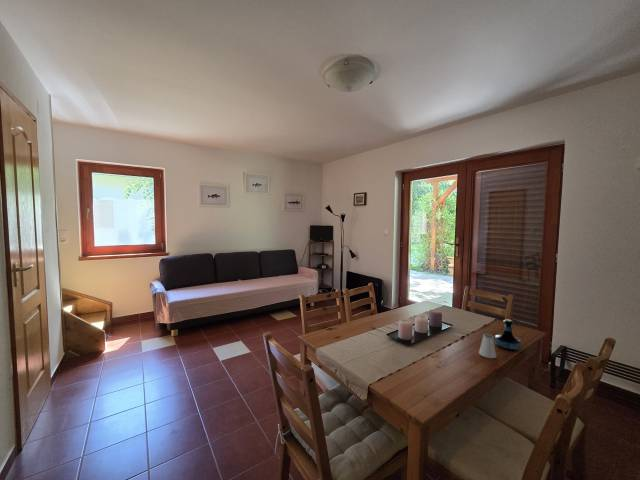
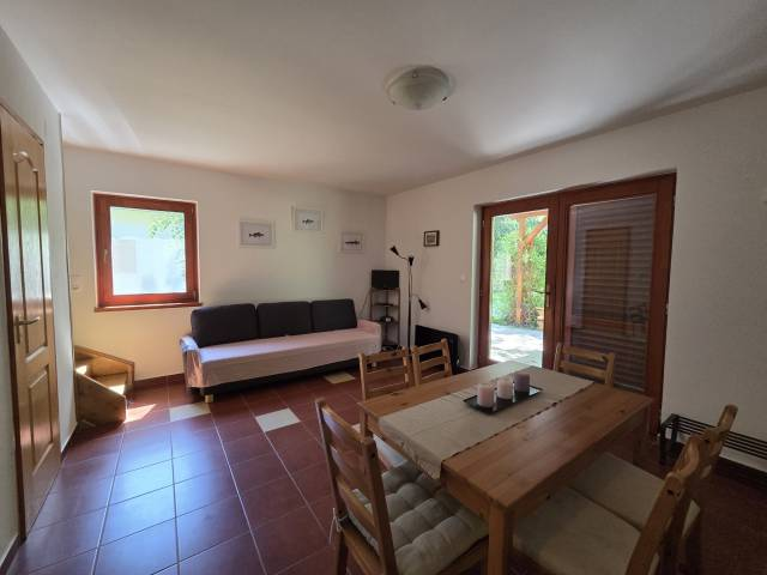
- tequila bottle [494,318,522,352]
- saltshaker [478,332,497,359]
